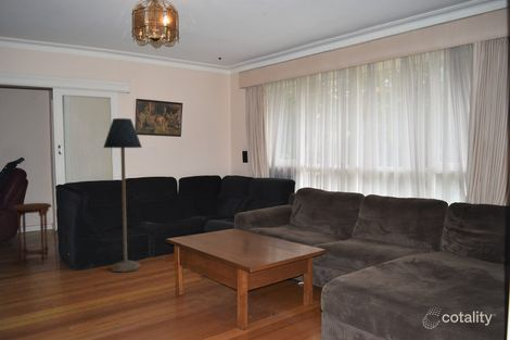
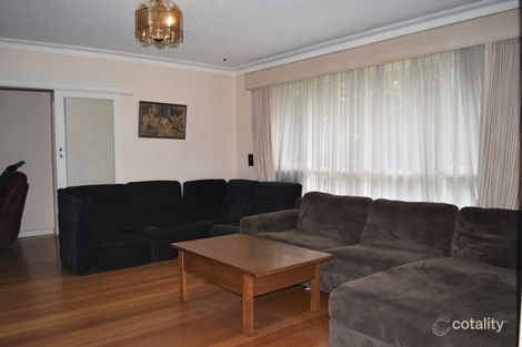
- floor lamp [102,117,143,273]
- side table [11,202,53,267]
